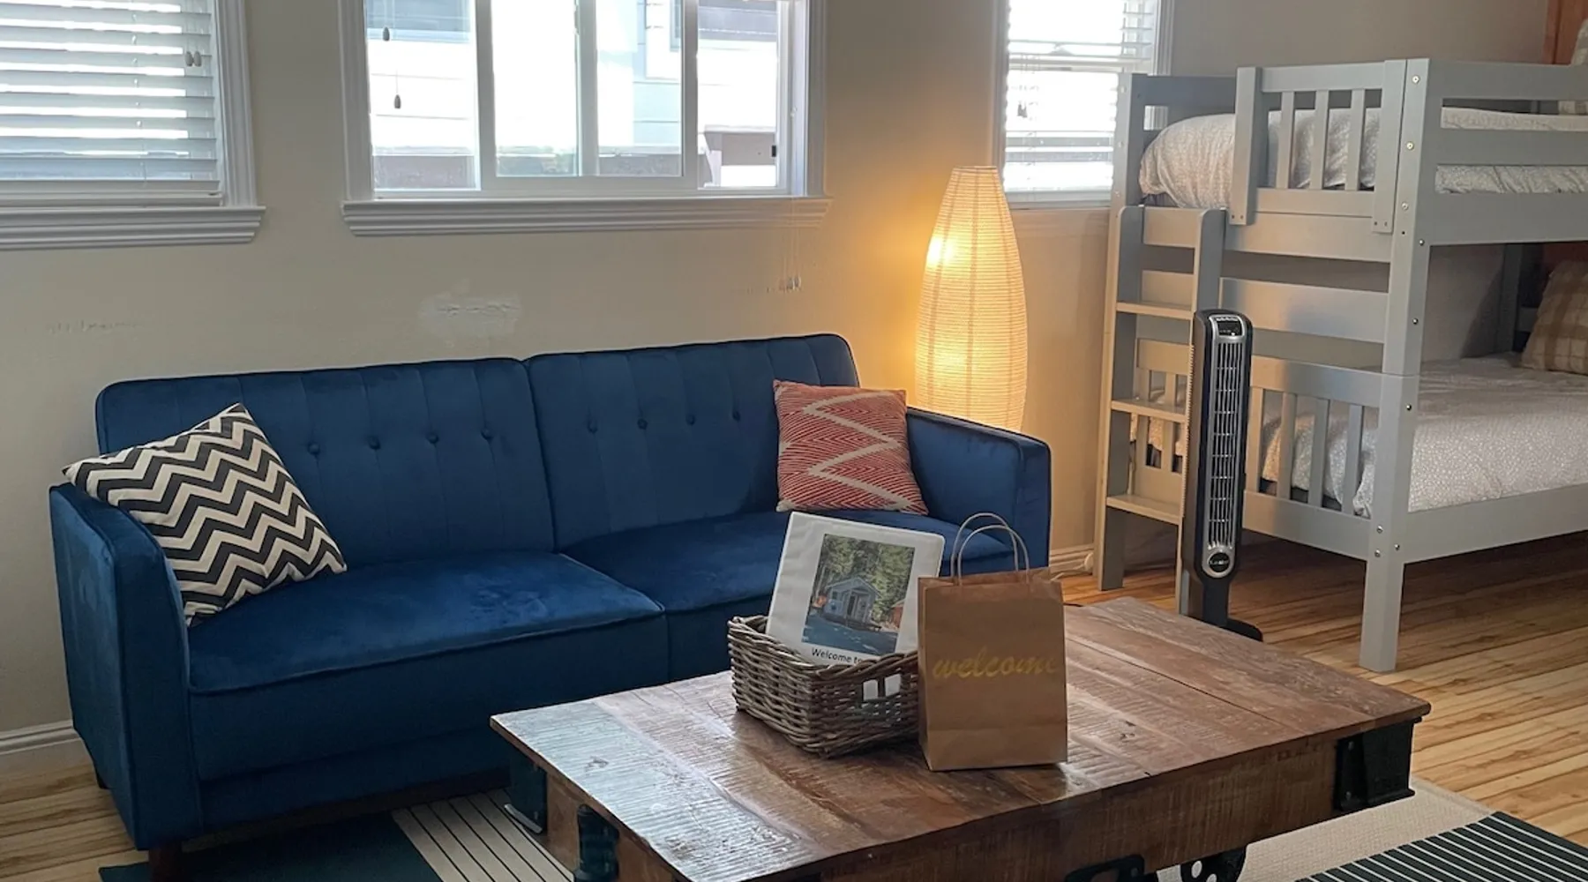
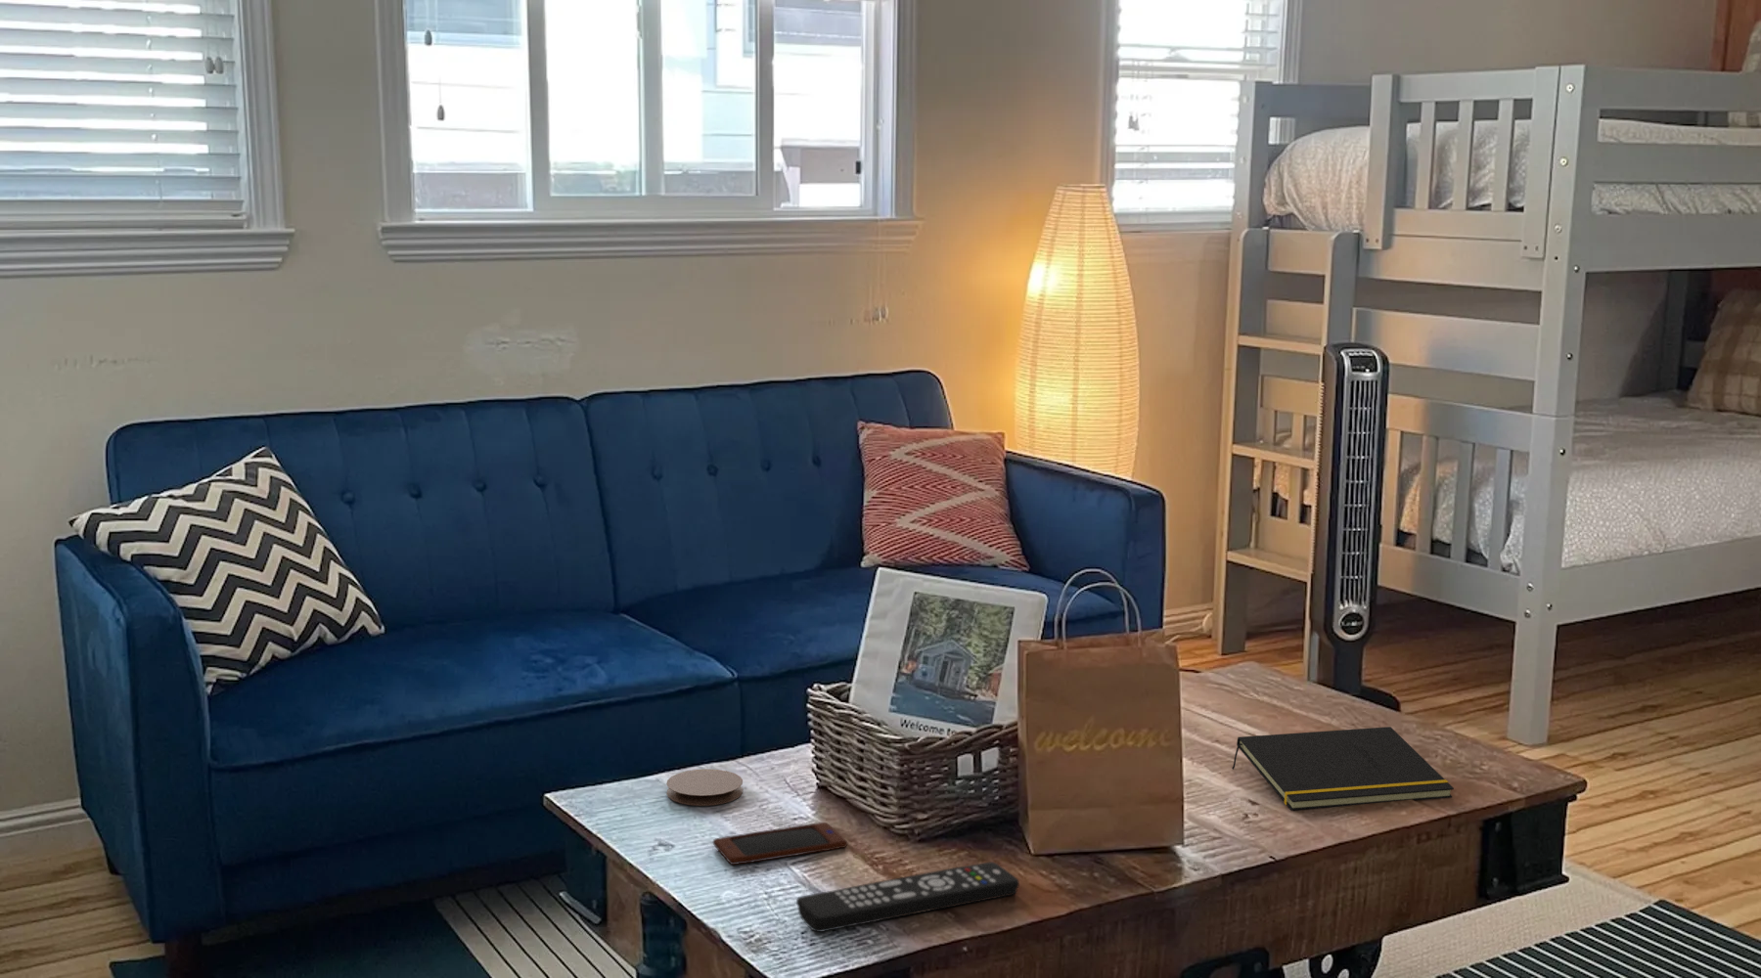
+ coaster [665,767,743,807]
+ smartphone [712,821,848,866]
+ remote control [795,861,1020,933]
+ notepad [1231,726,1455,811]
